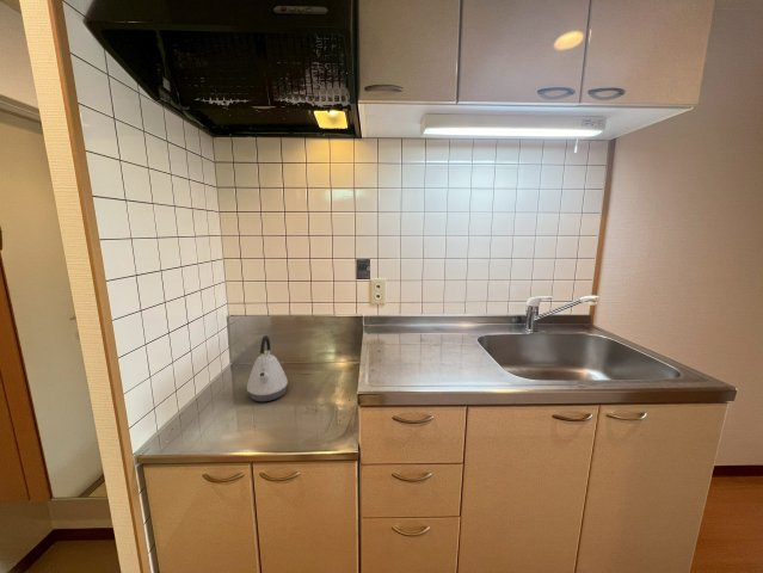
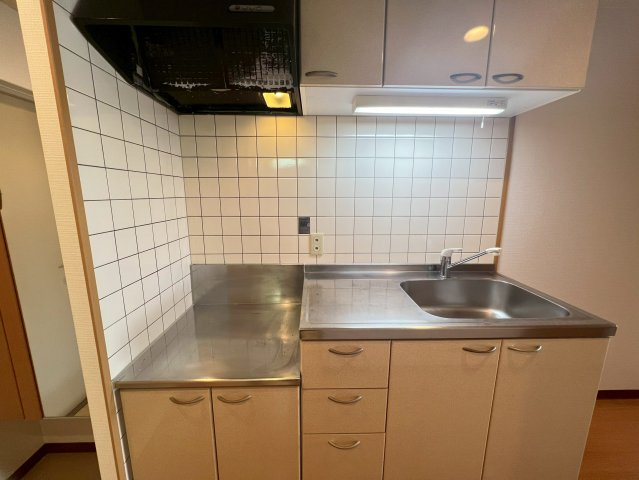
- kettle [246,334,289,402]
